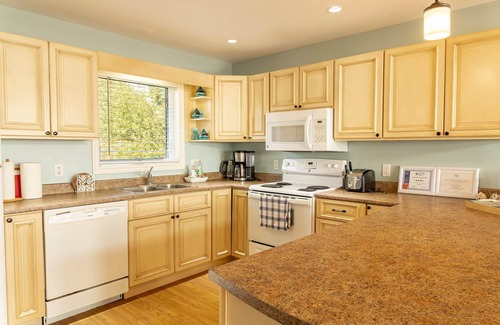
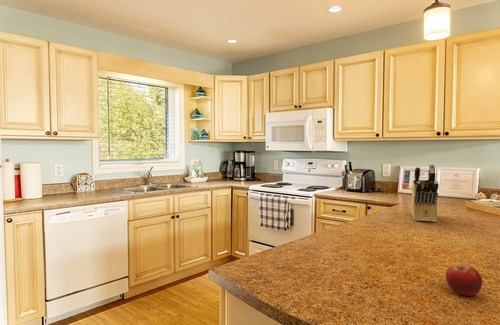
+ knife block [410,163,440,223]
+ fruit [445,263,484,297]
